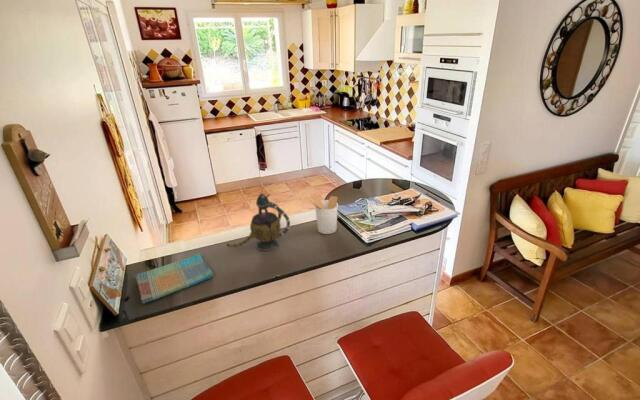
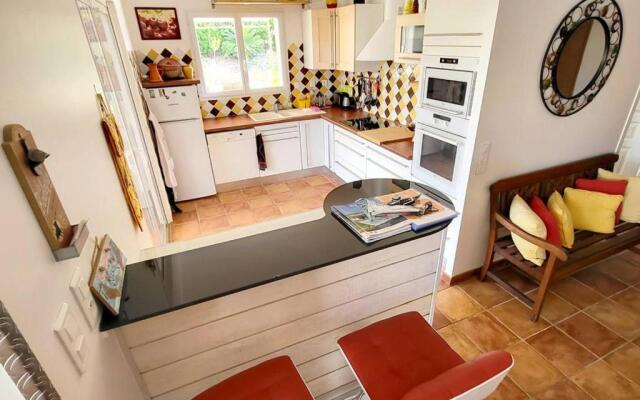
- dish towel [135,252,214,305]
- teapot [226,192,291,252]
- utensil holder [305,192,339,235]
